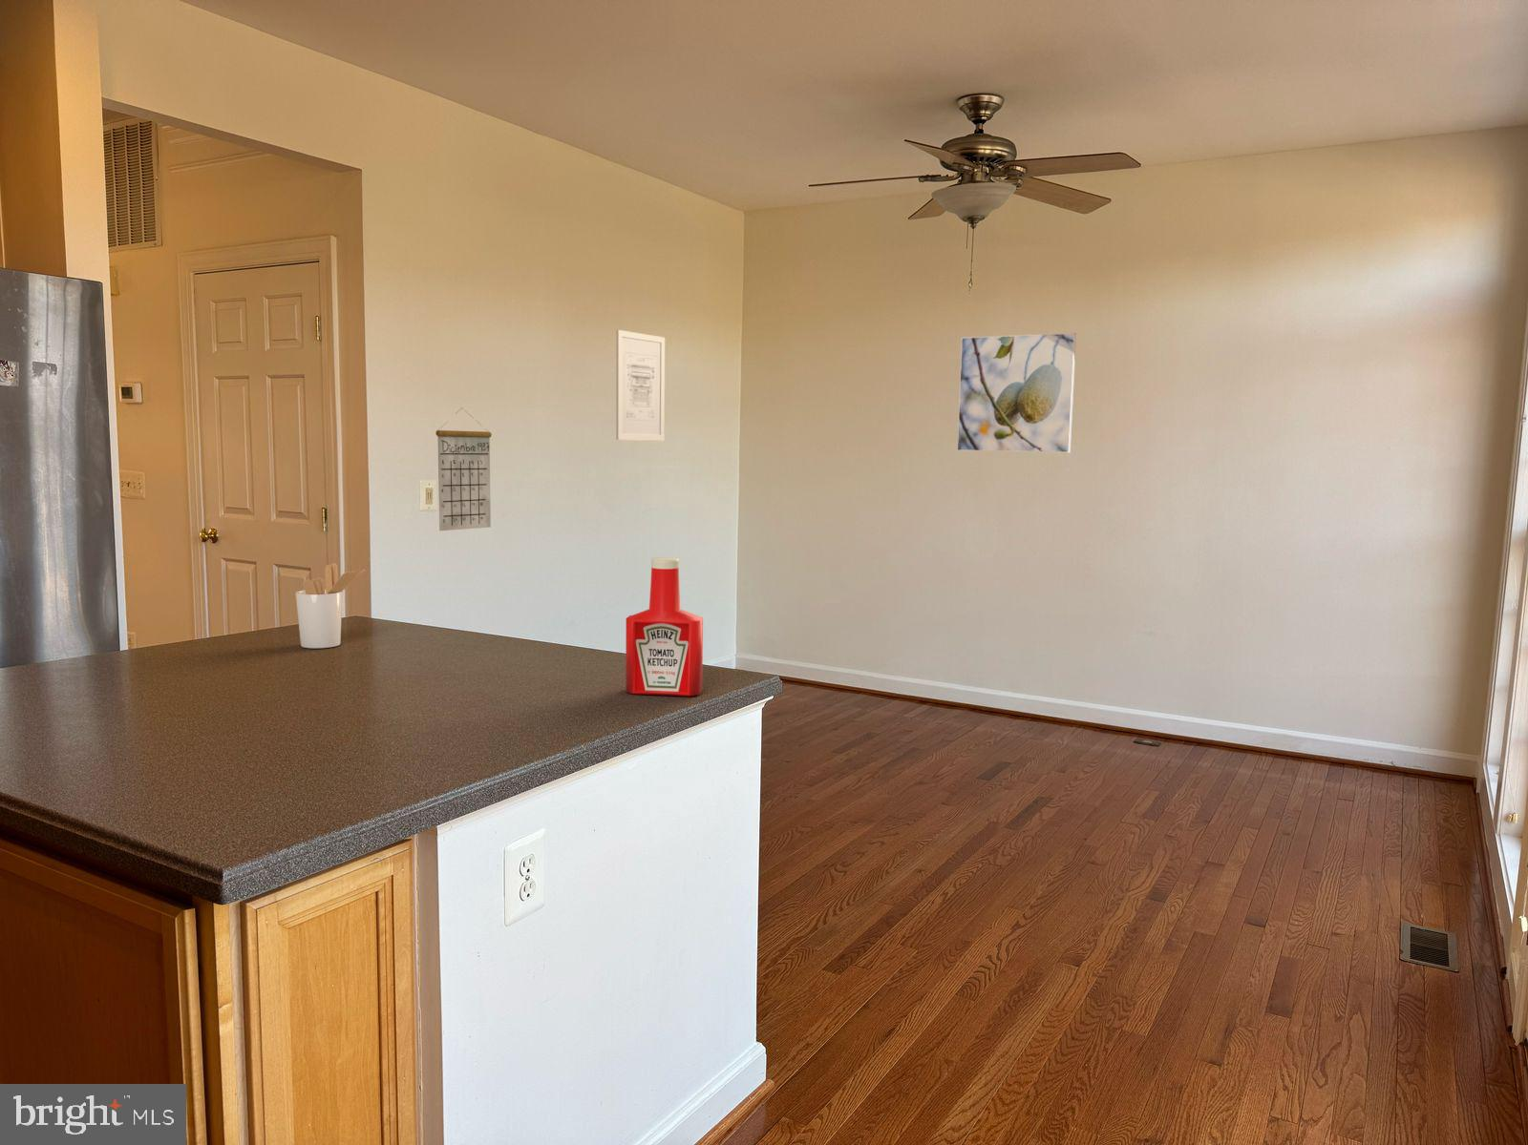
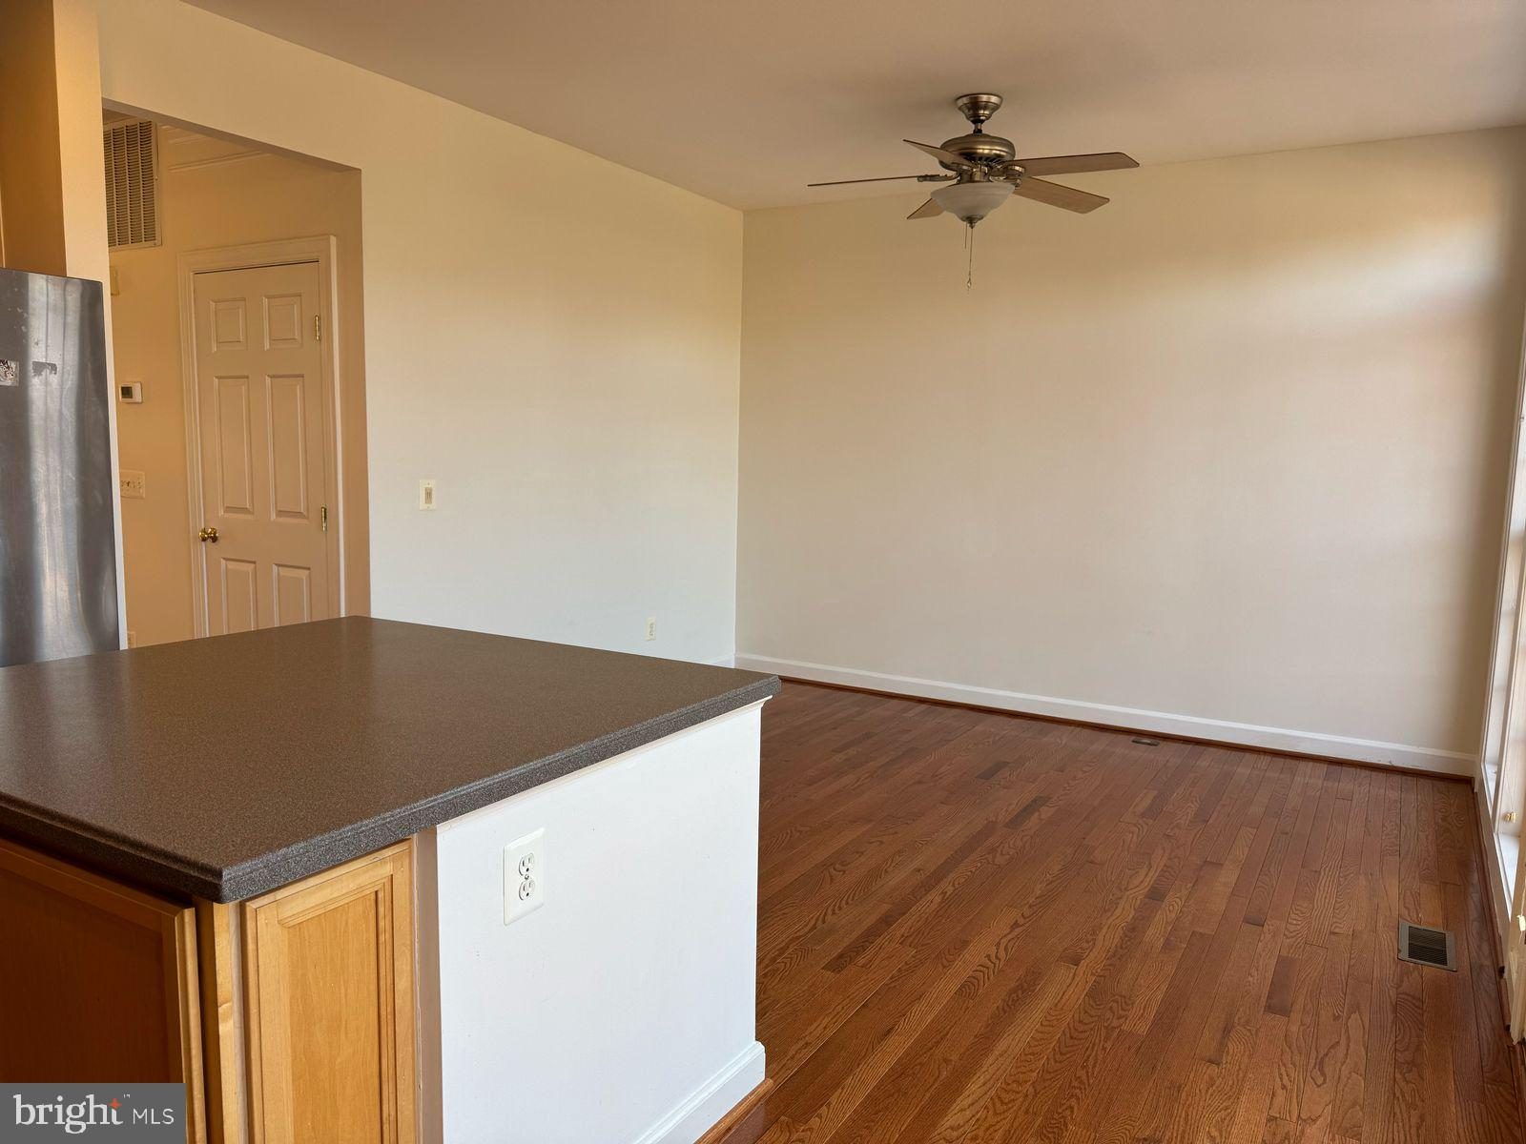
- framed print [957,332,1077,453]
- utensil holder [295,562,366,648]
- calendar [434,407,493,532]
- wall art [615,330,665,441]
- soap bottle [624,557,704,696]
